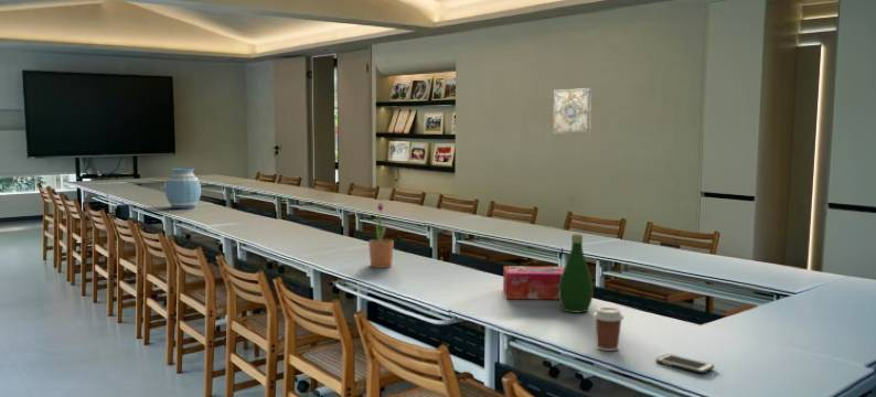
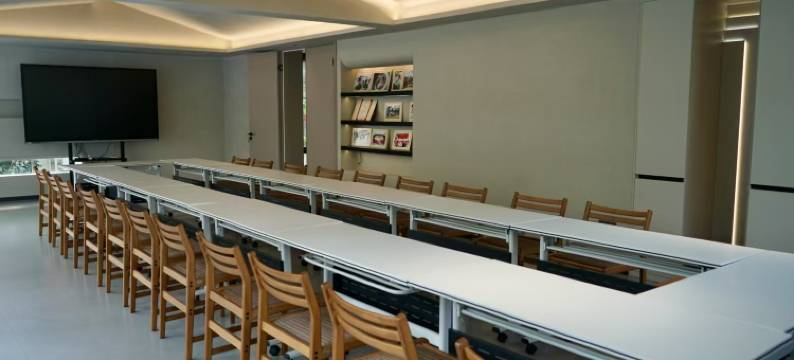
- wall art [552,87,592,135]
- potted plant [367,202,395,269]
- vase [164,168,202,210]
- bottle [558,233,595,313]
- tissue box [502,265,565,300]
- cell phone [655,353,715,374]
- coffee cup [592,305,624,352]
